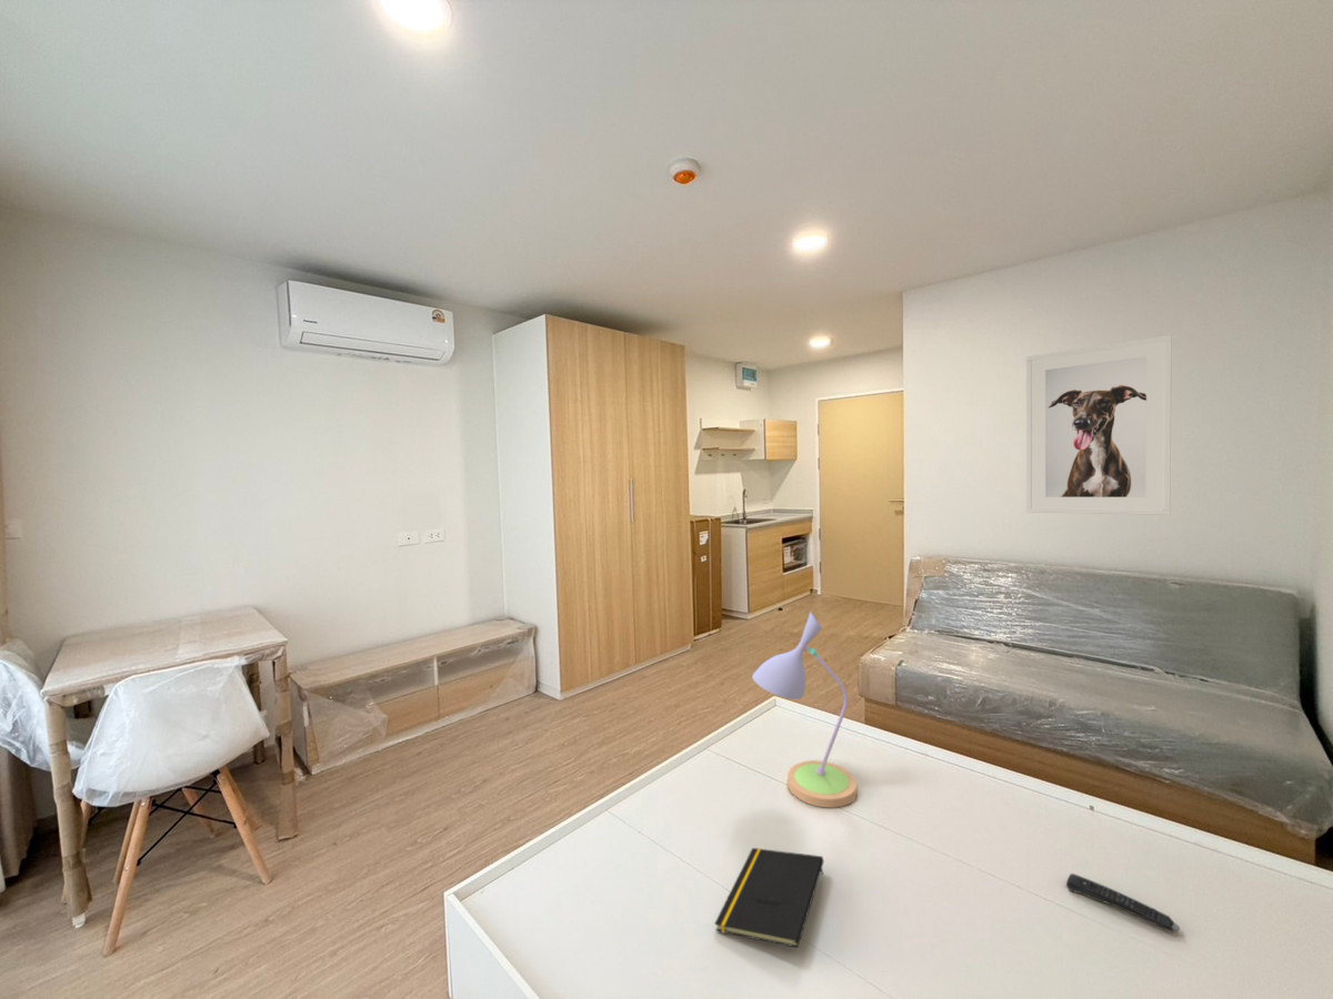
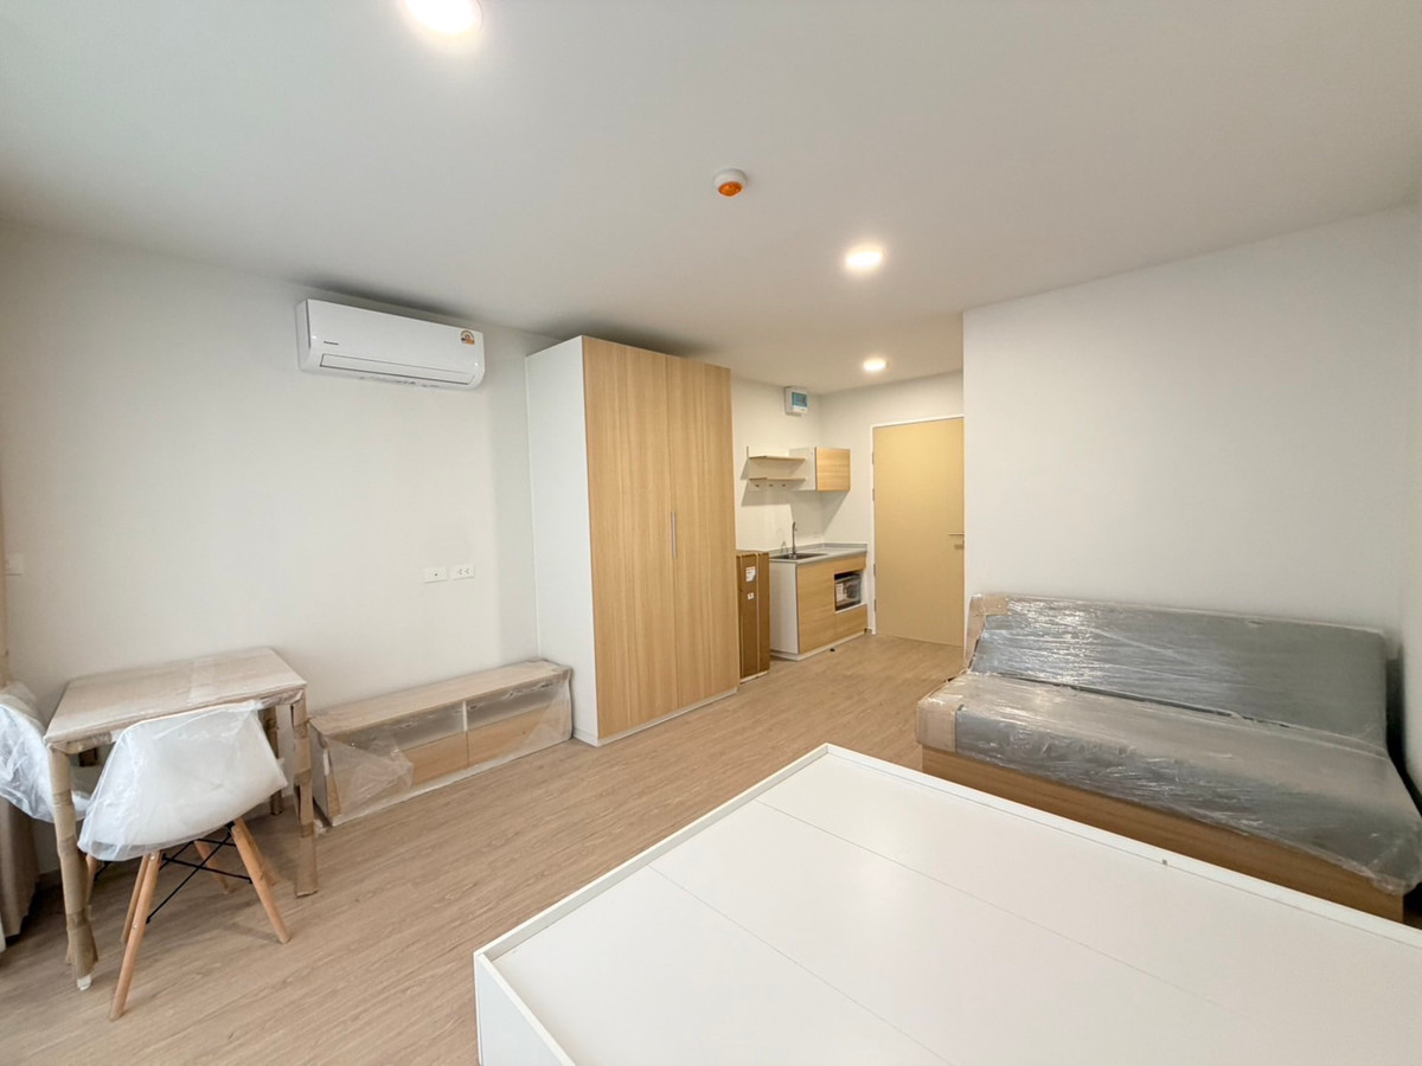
- notepad [713,847,824,949]
- desk lamp [751,610,859,809]
- remote control [1065,872,1181,934]
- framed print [1025,334,1173,516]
